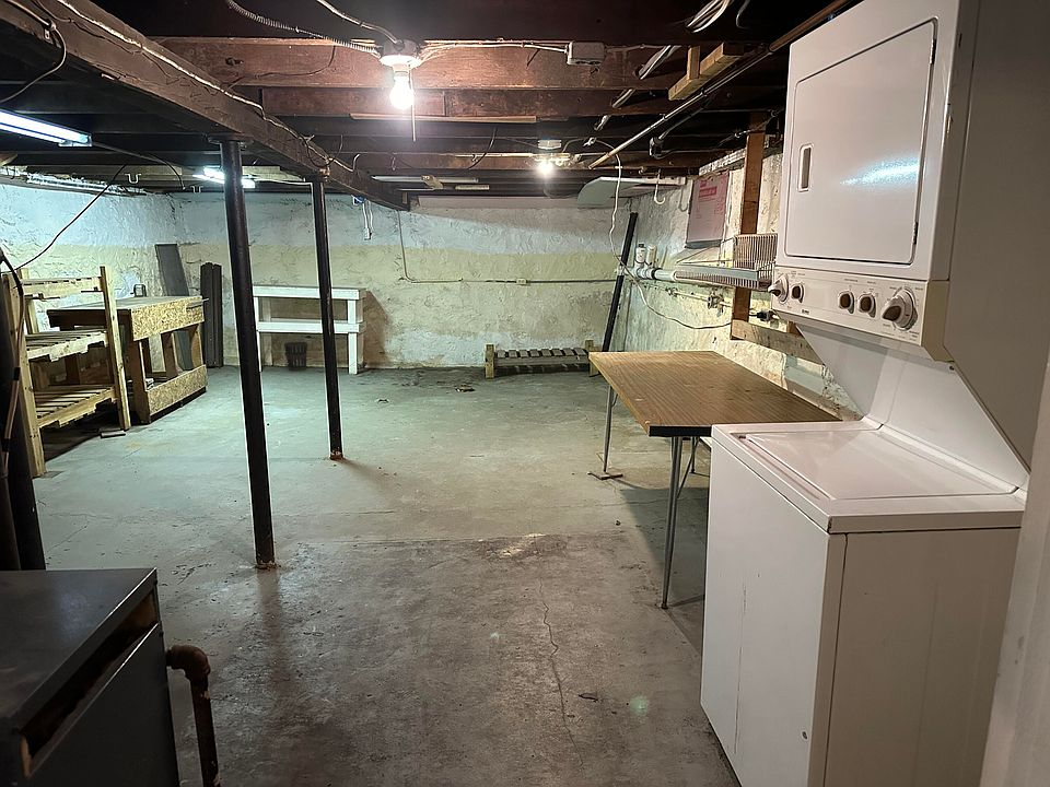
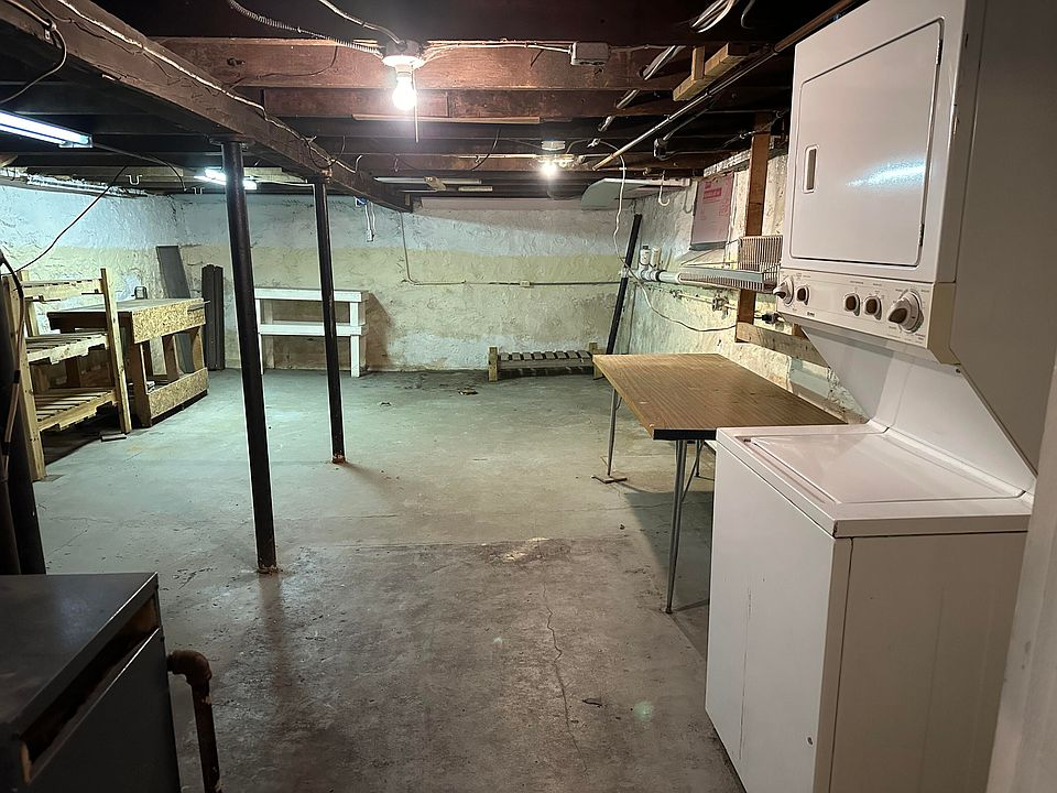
- wastebasket [283,341,308,372]
